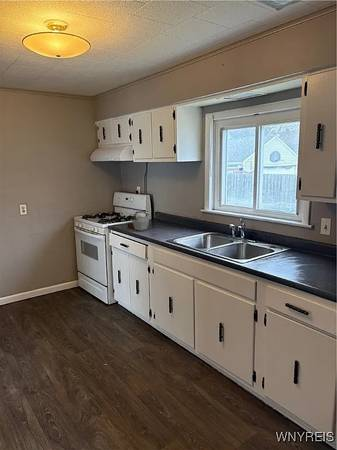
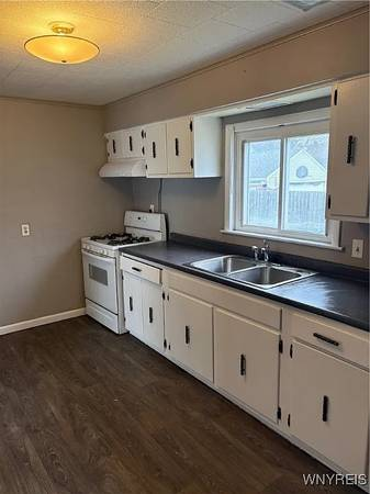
- kettle [126,210,150,232]
